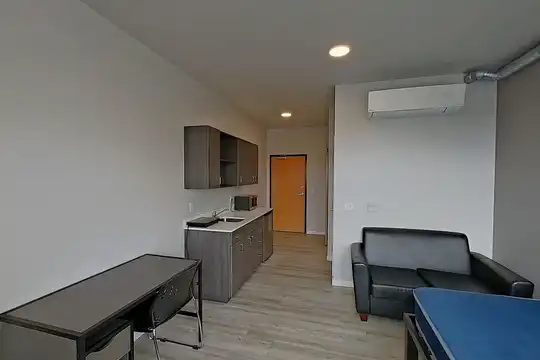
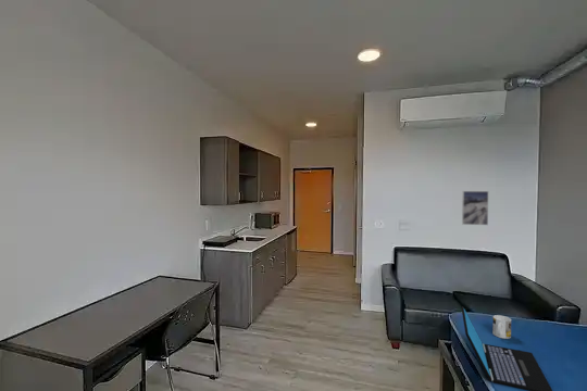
+ mug [491,314,512,340]
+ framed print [461,190,489,226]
+ laptop [461,305,553,391]
